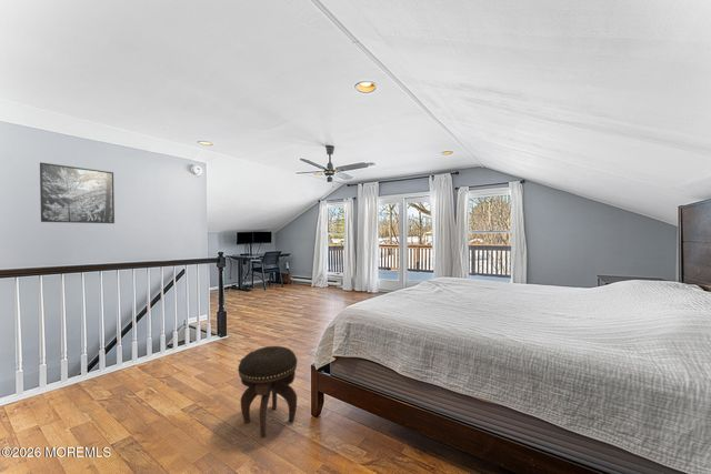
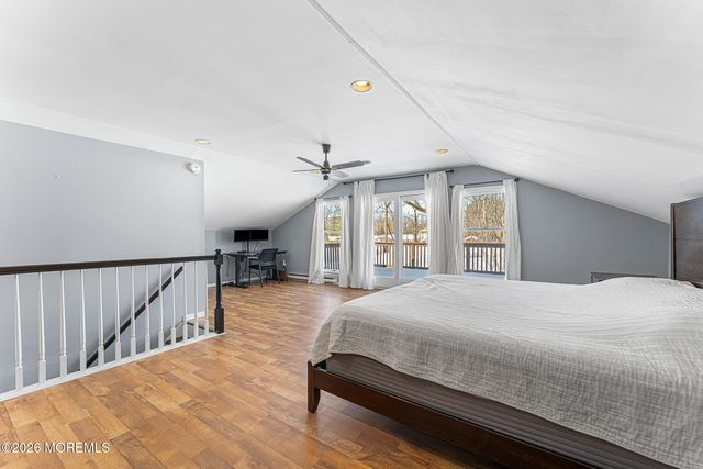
- footstool [237,345,298,438]
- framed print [39,161,116,224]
